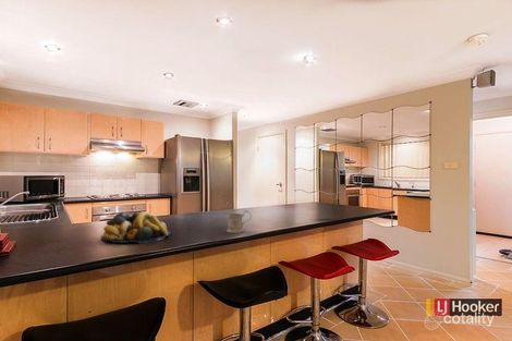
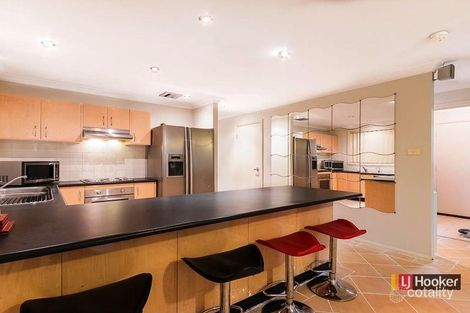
- fruit bowl [100,210,171,245]
- mug [225,209,253,234]
